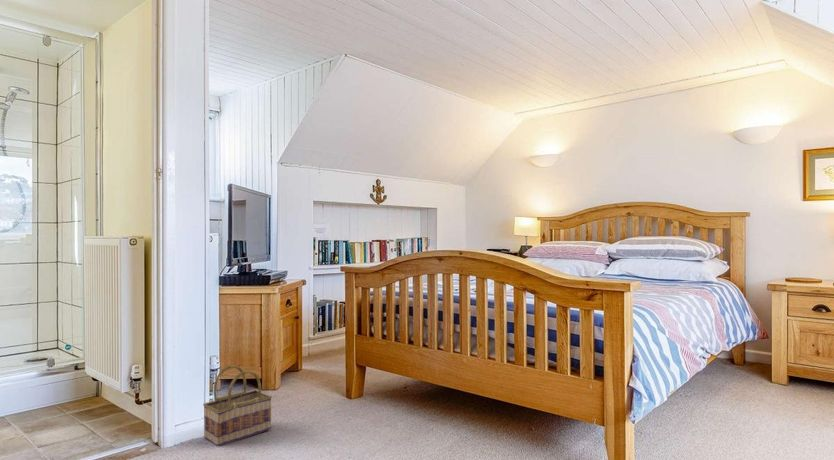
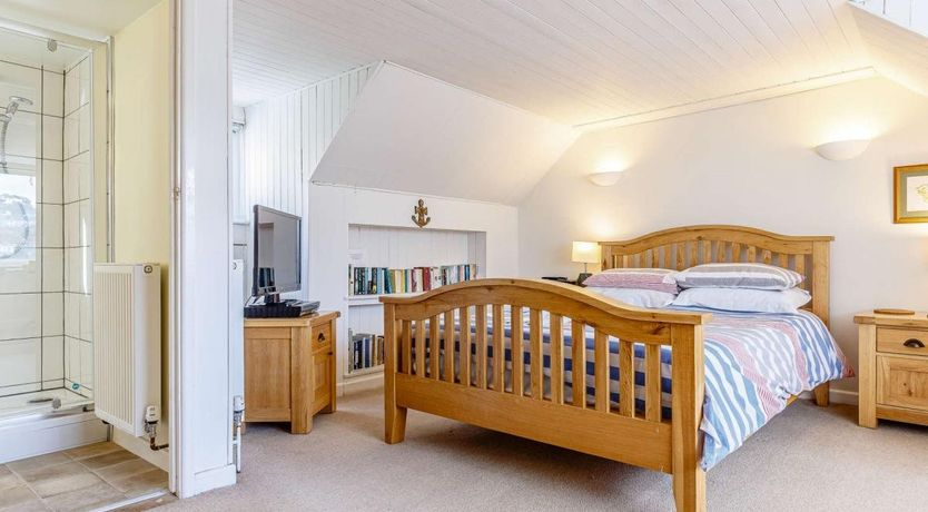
- basket [202,364,273,447]
